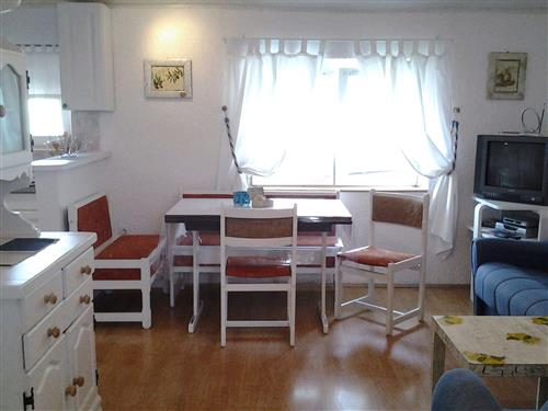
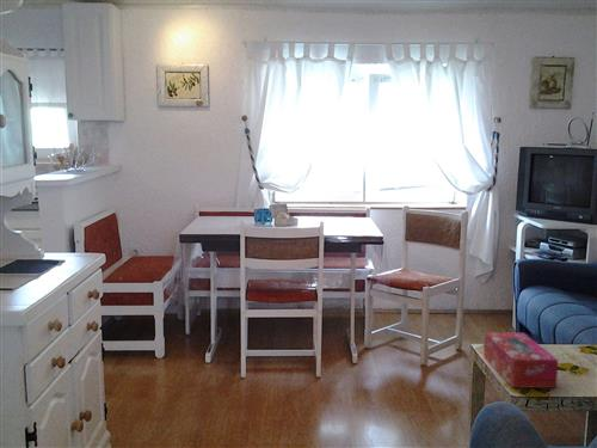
+ tissue box [482,331,560,389]
